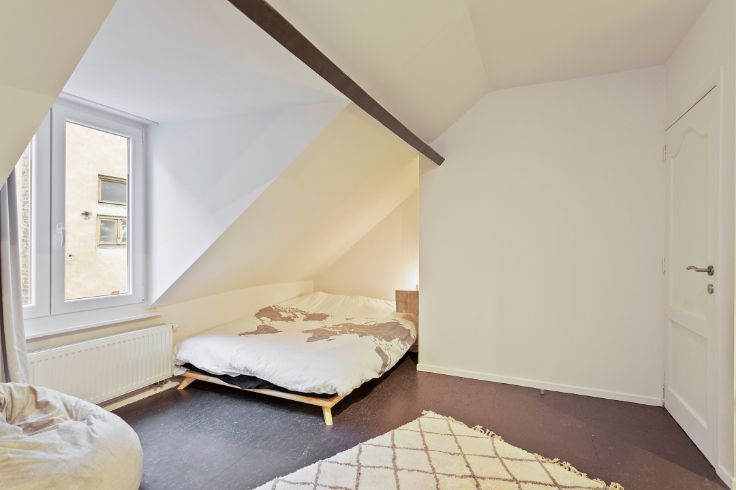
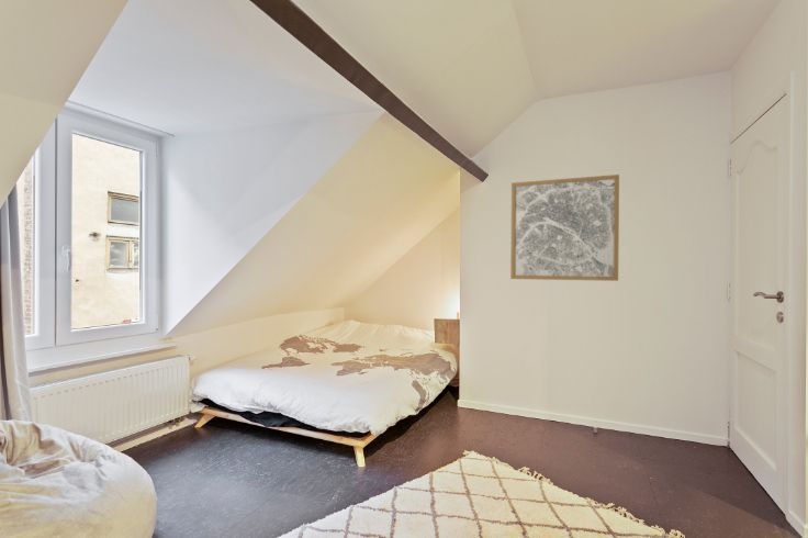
+ wall art [509,173,620,282]
